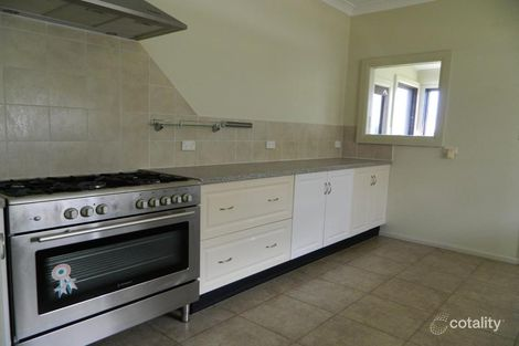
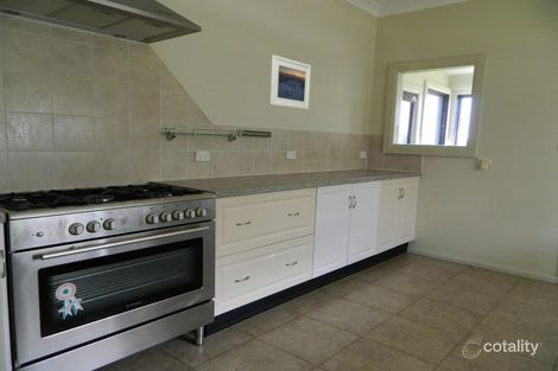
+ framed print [270,55,312,111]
